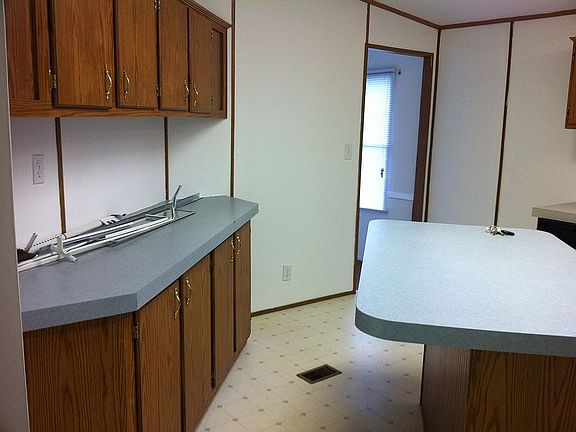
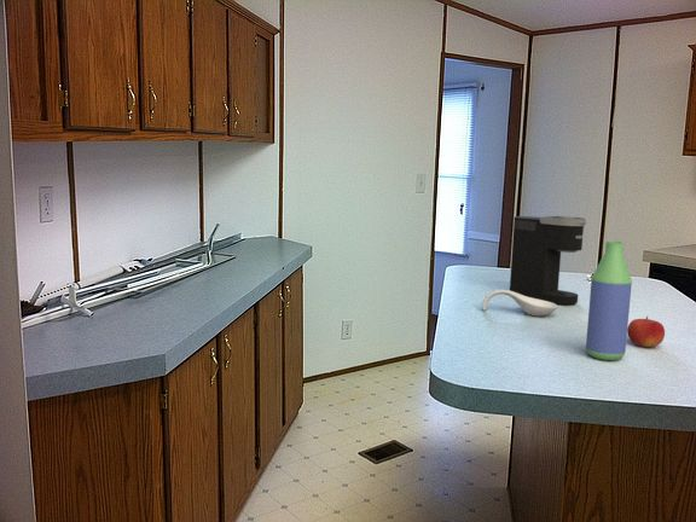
+ fruit [627,315,666,348]
+ coffee maker [509,215,587,306]
+ bottle [585,240,633,361]
+ spoon rest [481,289,558,317]
